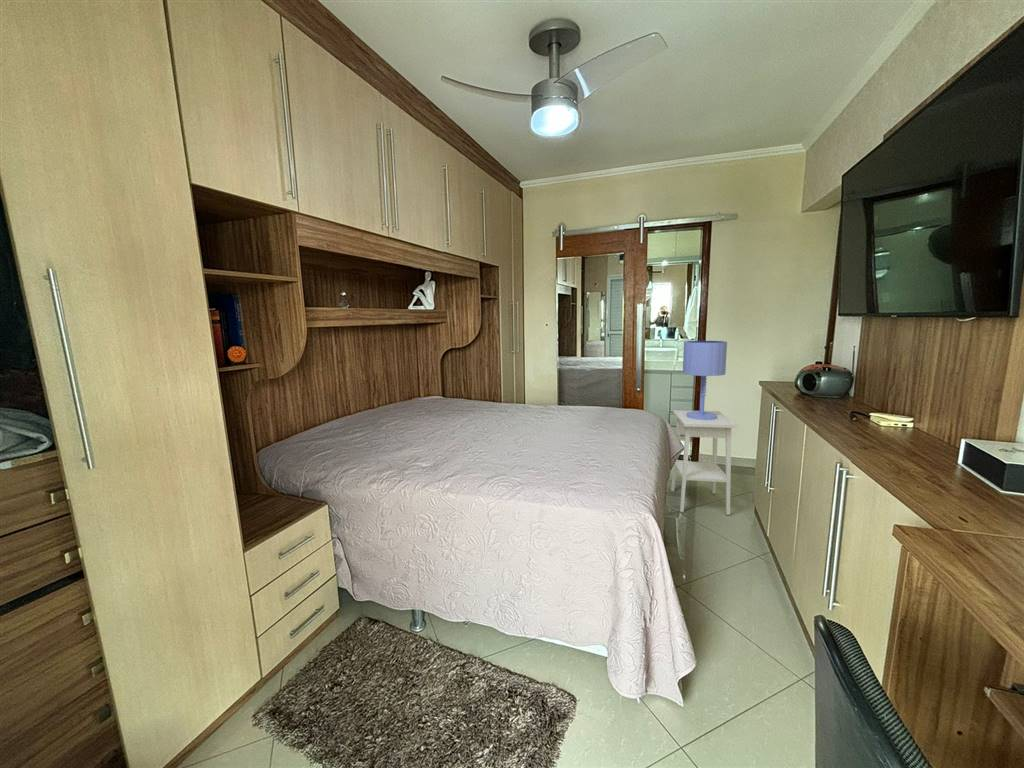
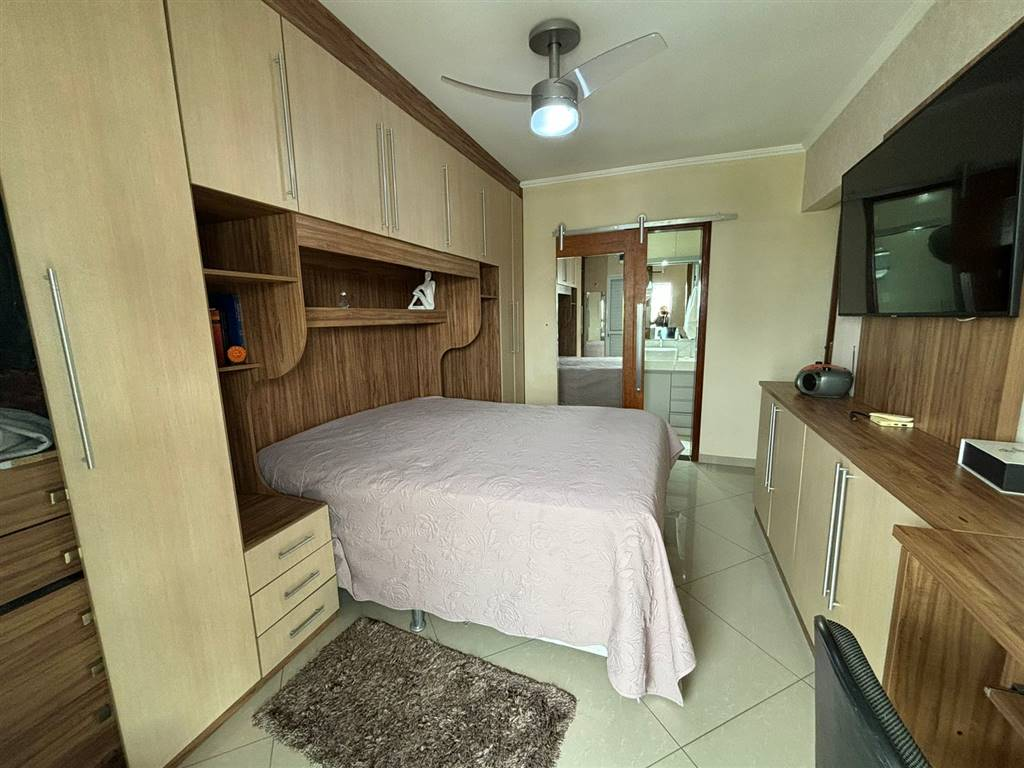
- table lamp [682,340,728,420]
- side table [670,409,738,516]
